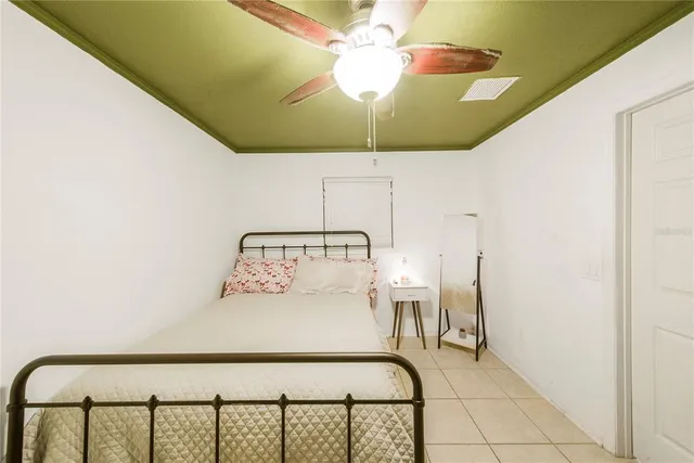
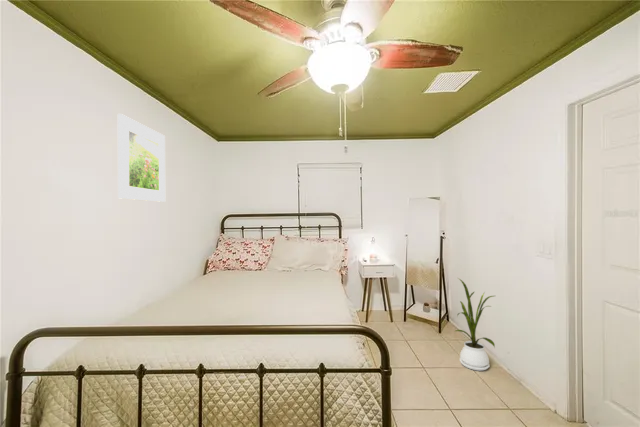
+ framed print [117,113,166,203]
+ house plant [453,277,496,372]
